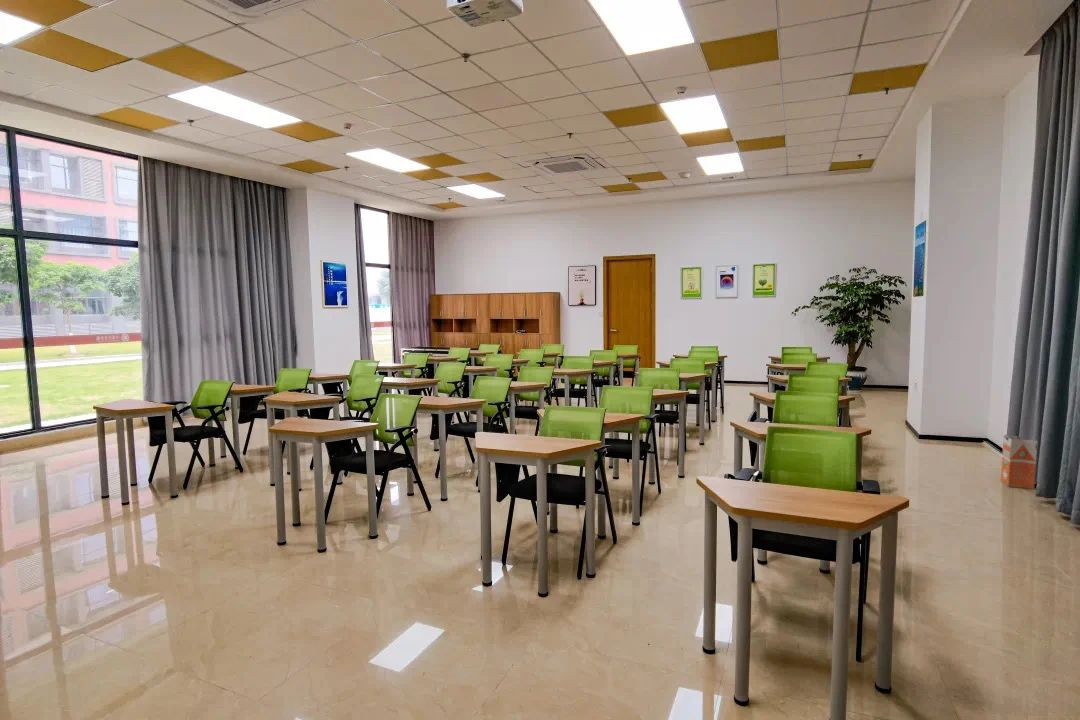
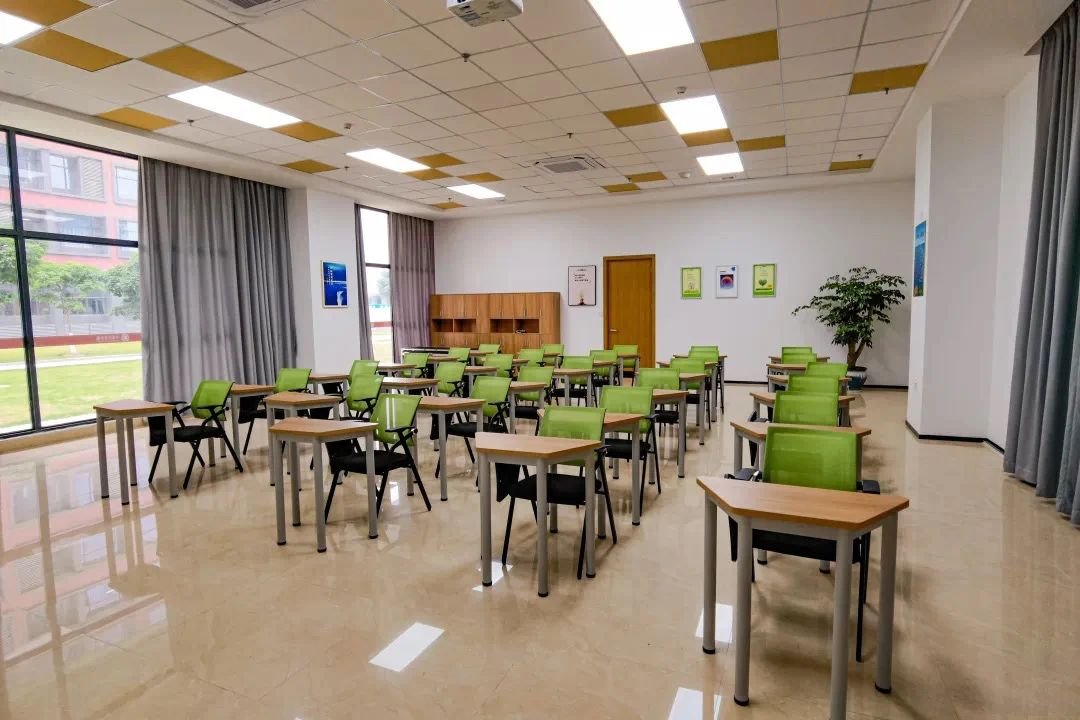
- waste bin [1000,434,1038,490]
